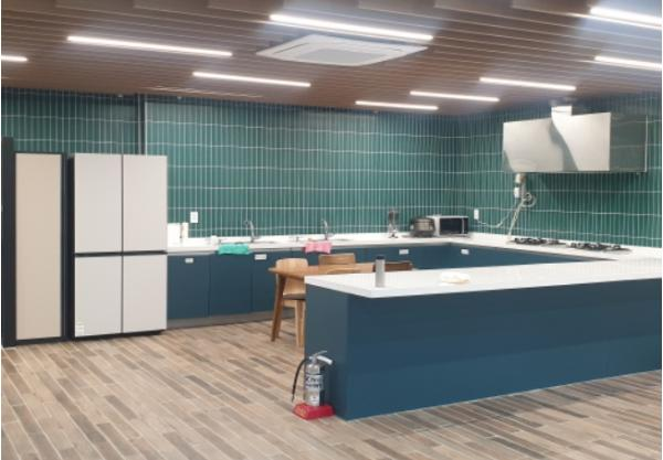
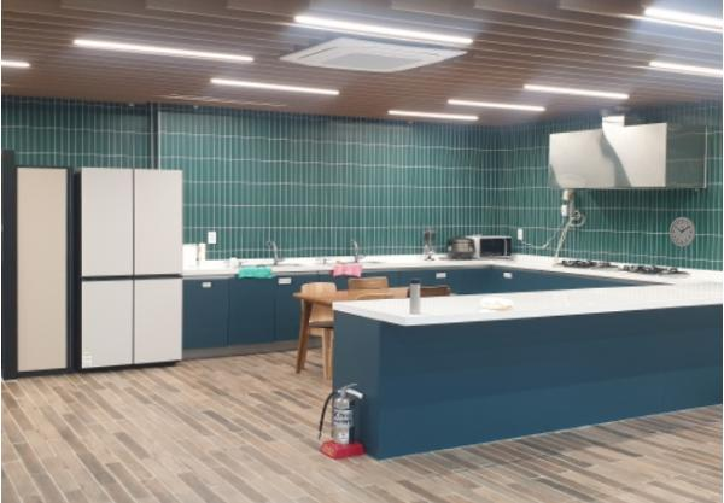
+ wall clock [668,216,697,248]
